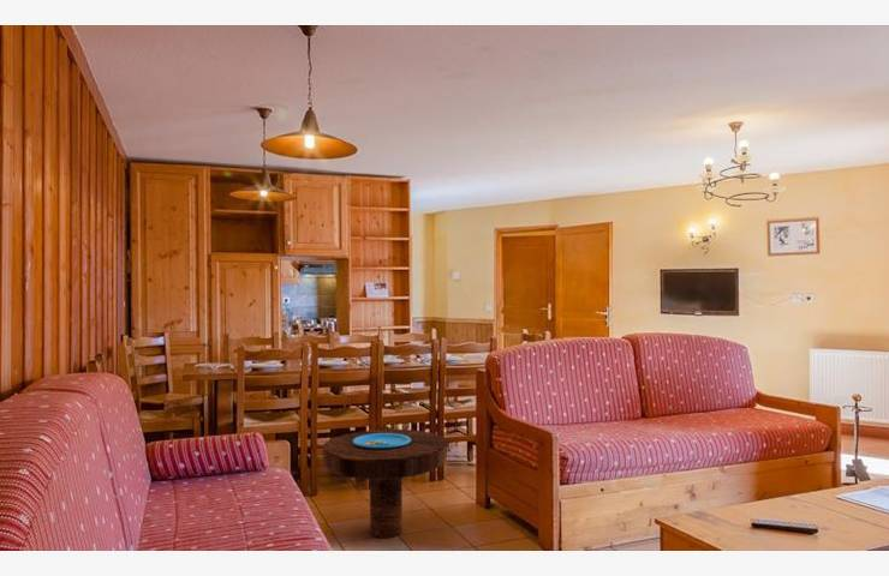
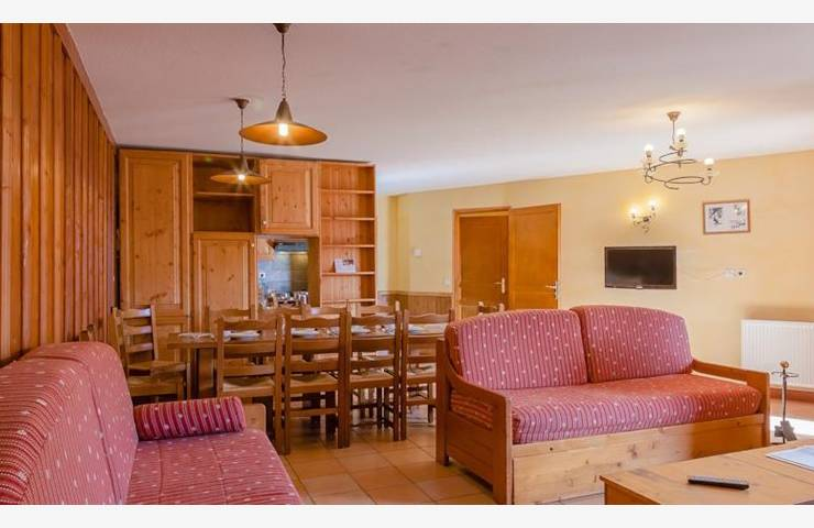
- side table [322,428,448,539]
